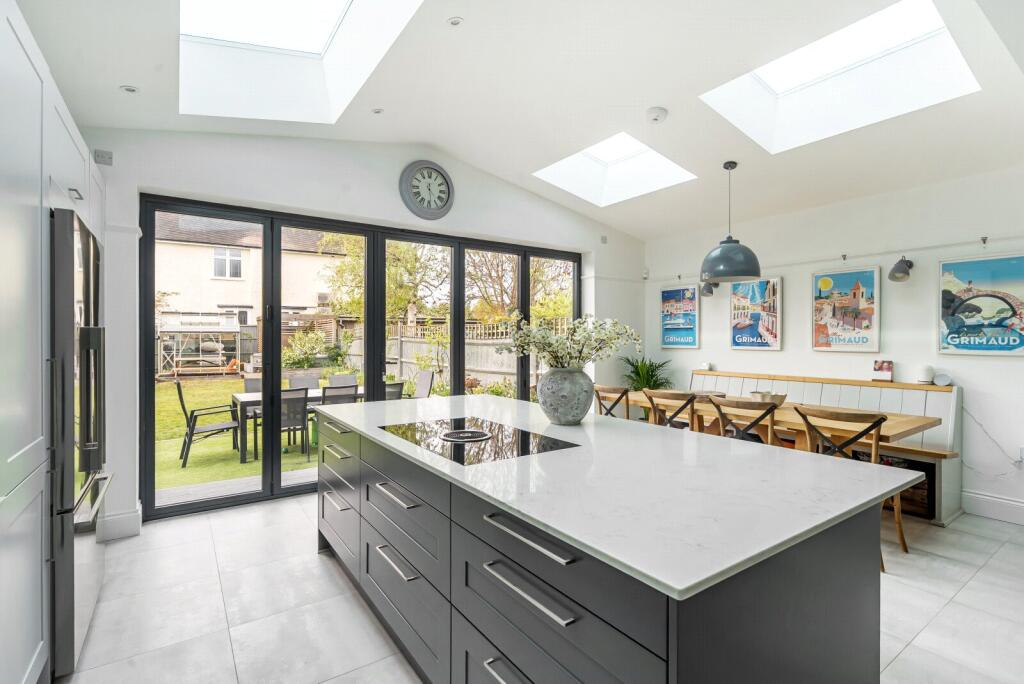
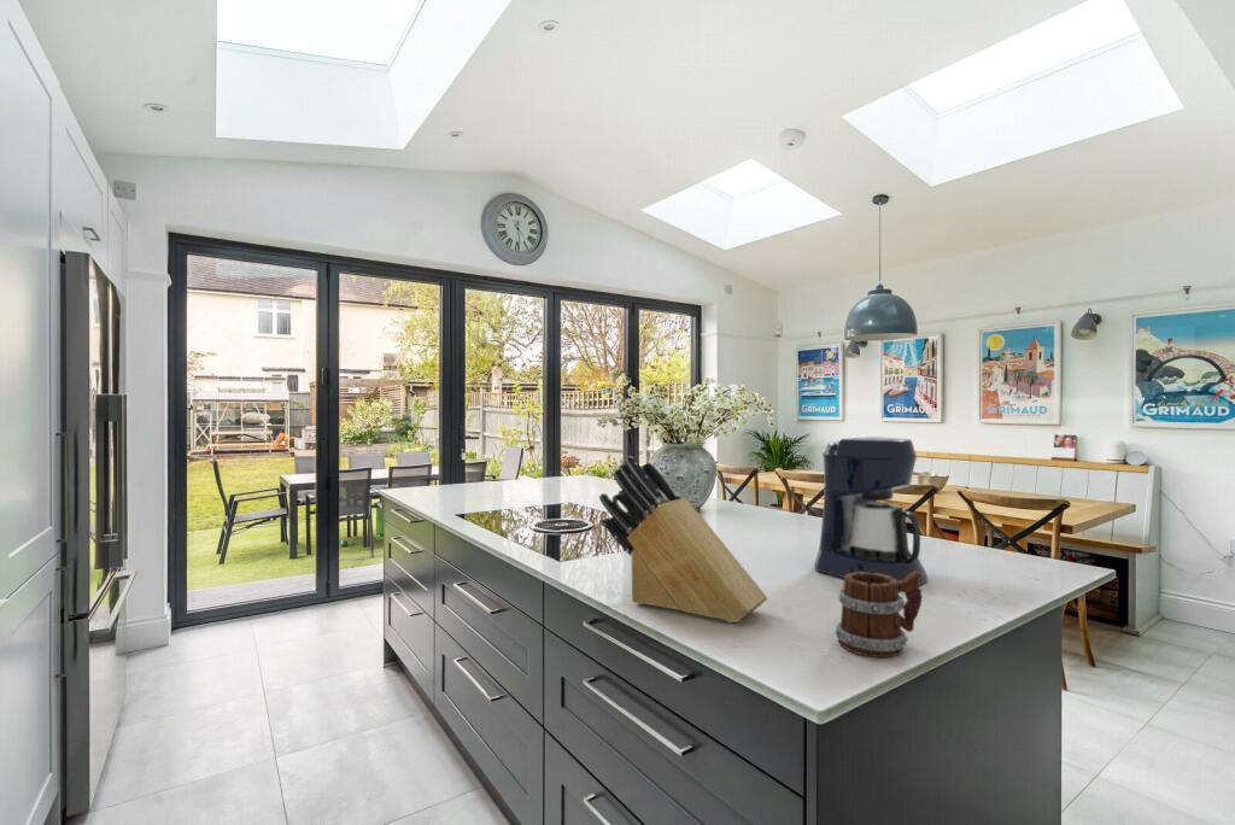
+ coffee maker [813,435,929,586]
+ knife block [598,455,768,624]
+ mug [833,571,924,659]
